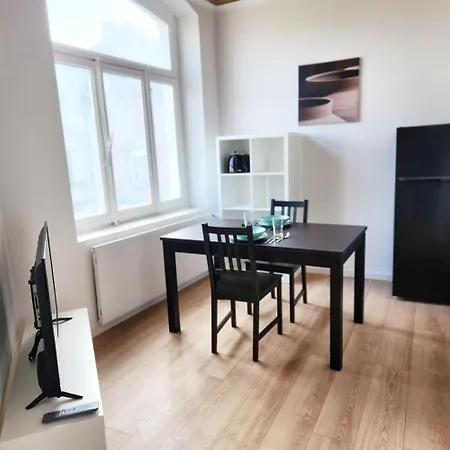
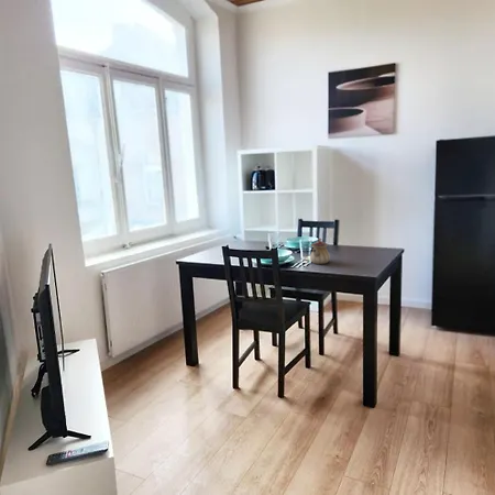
+ teapot [309,237,331,265]
